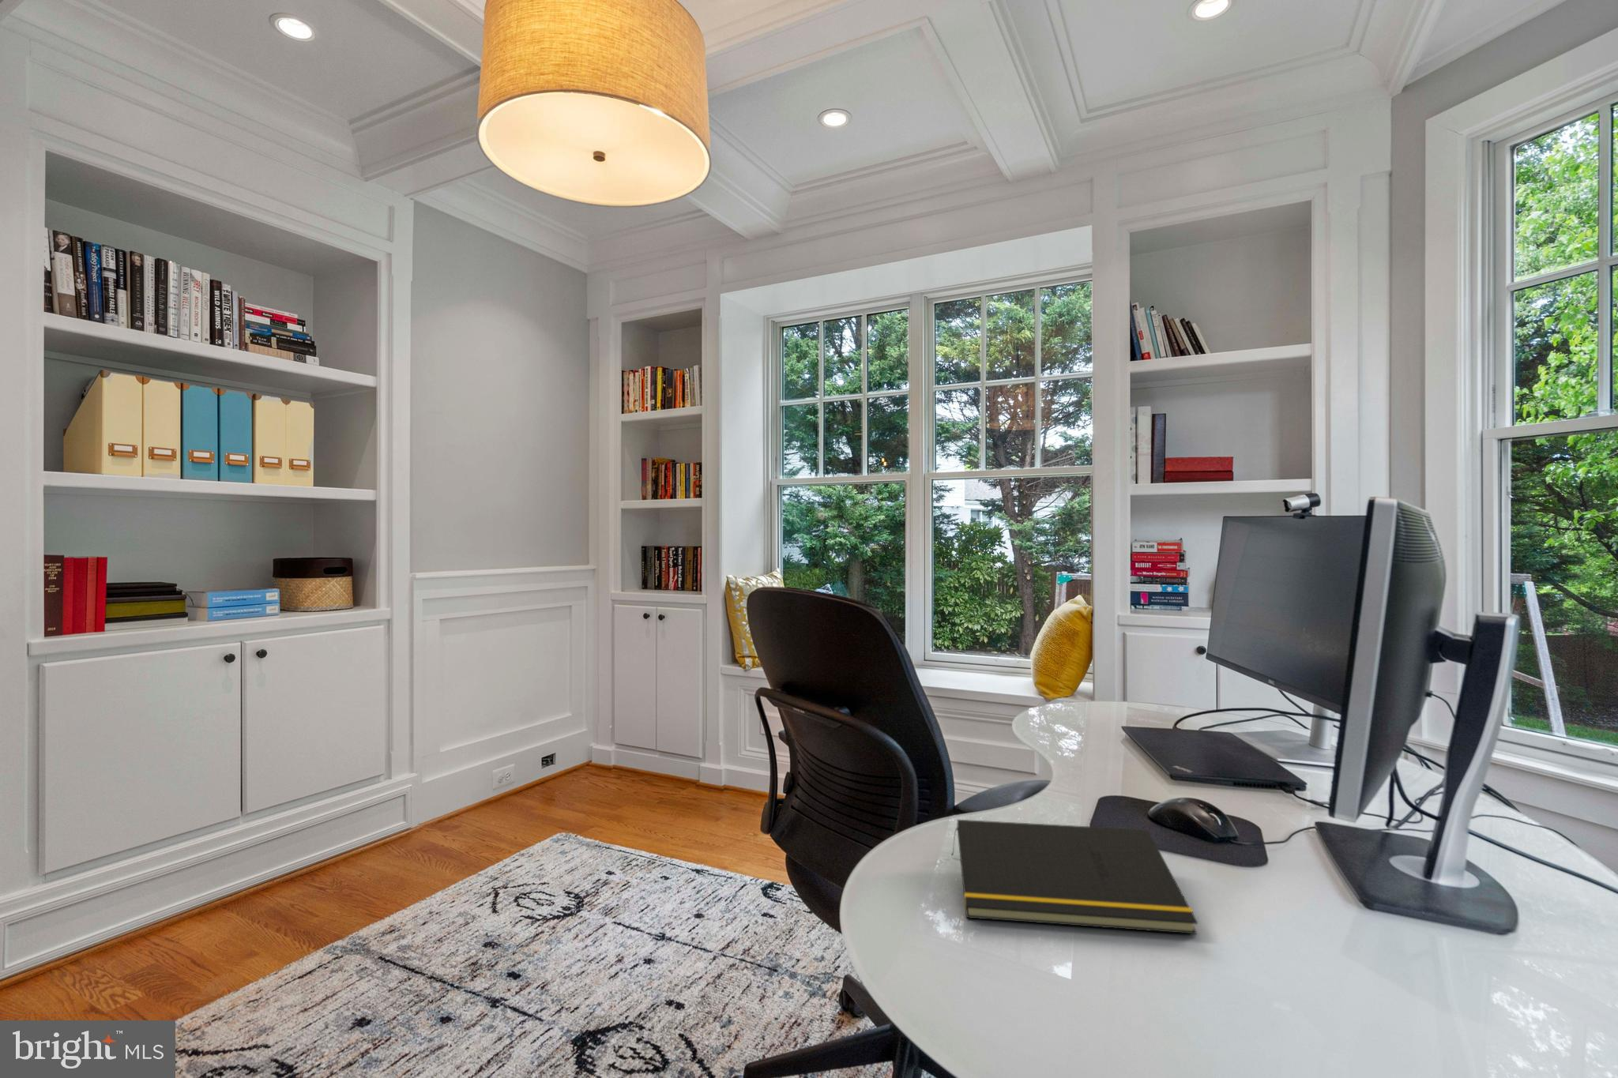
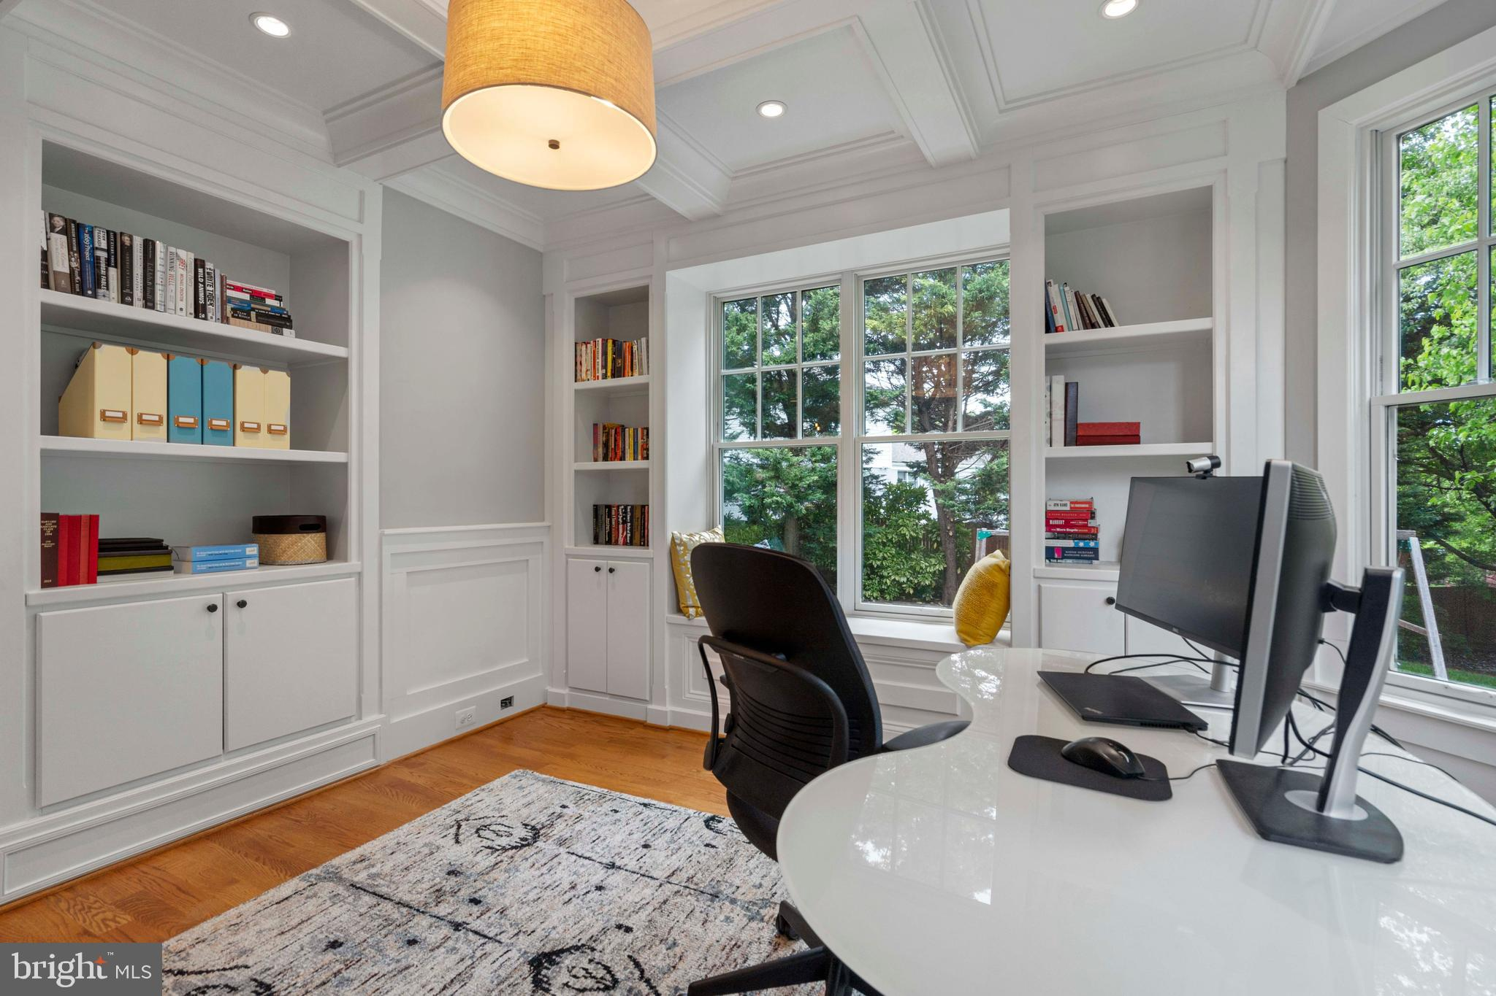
- notepad [952,819,1198,935]
